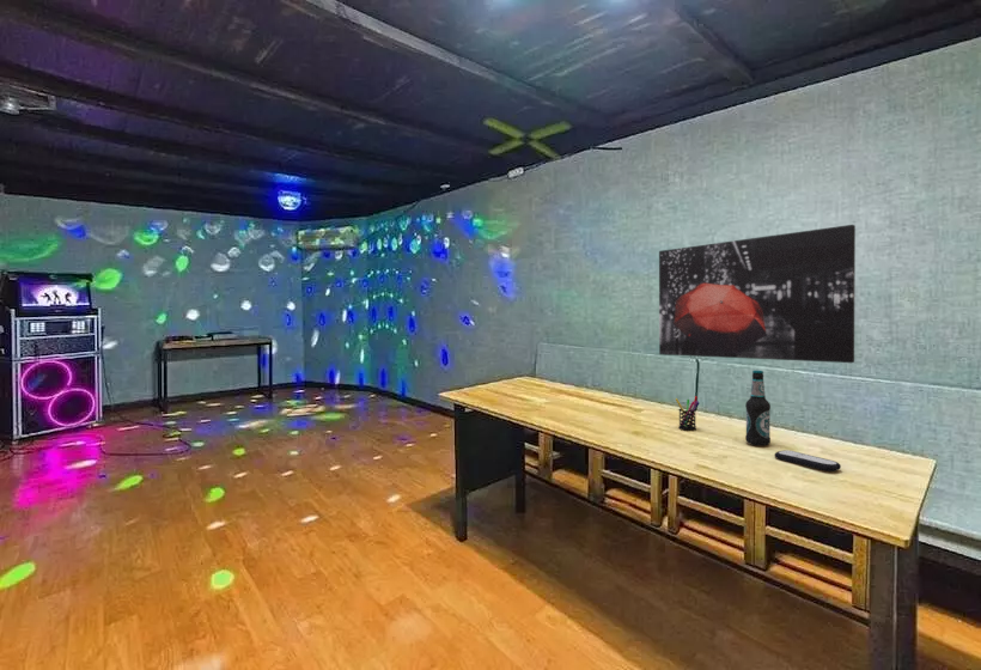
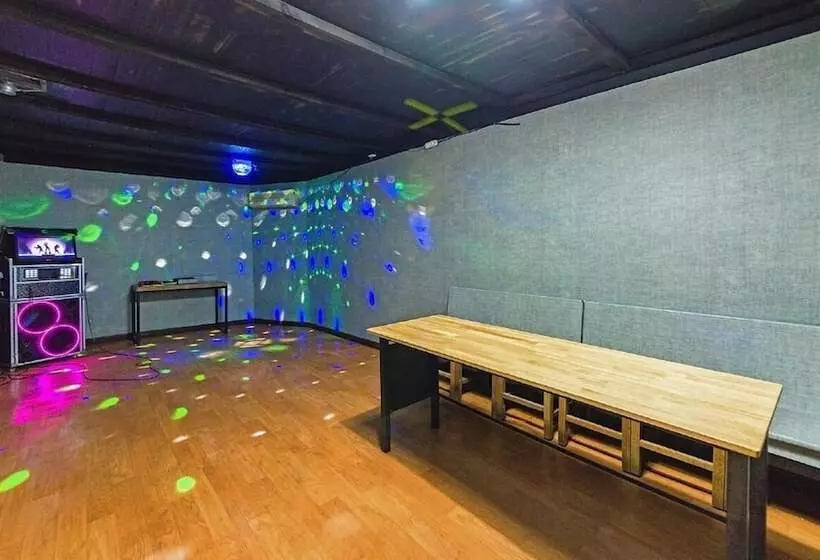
- bottle [744,370,772,447]
- pen holder [675,395,700,431]
- wall art [658,224,857,364]
- remote control [773,449,842,473]
